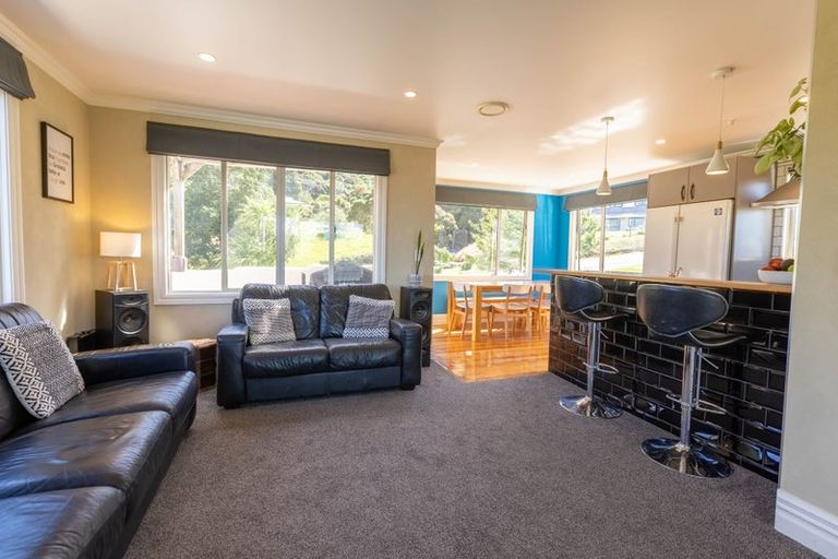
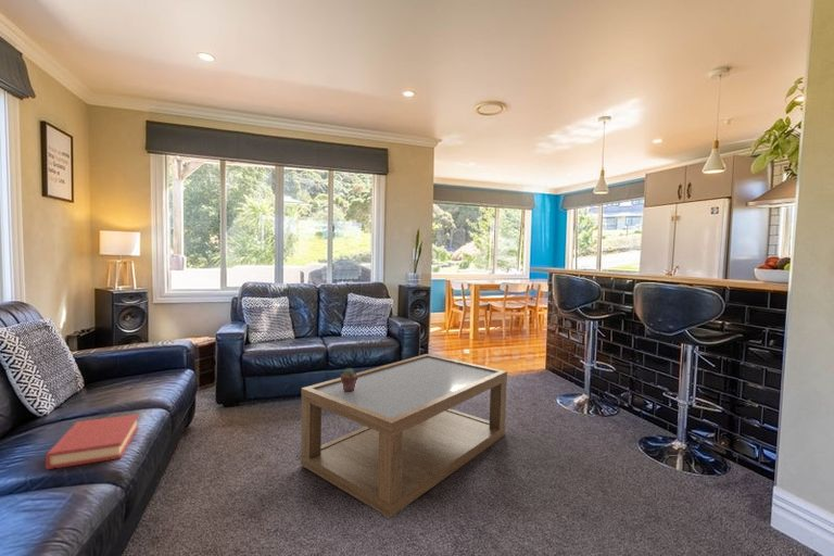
+ hardback book [45,414,139,470]
+ potted succulent [340,367,358,392]
+ coffee table [300,353,508,519]
